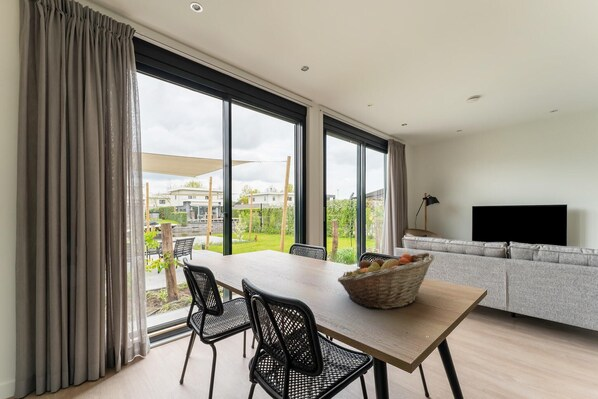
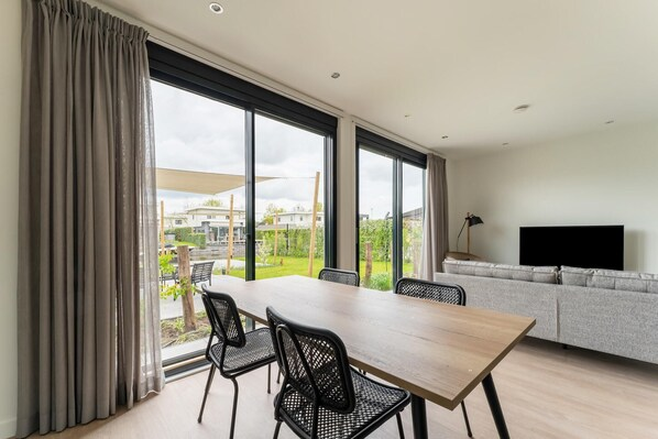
- fruit basket [337,252,435,310]
